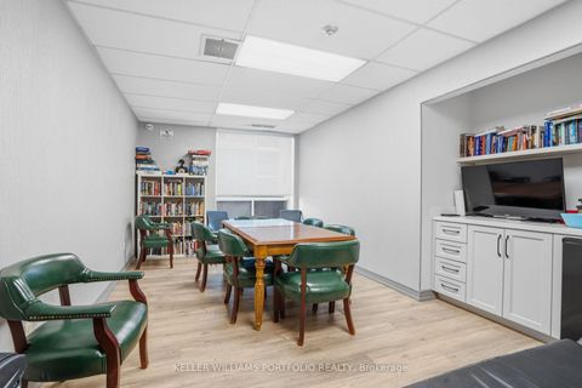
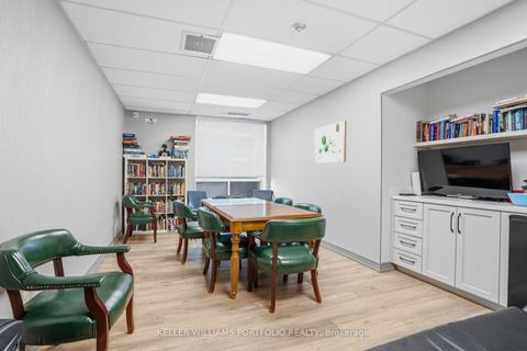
+ wall art [313,120,348,165]
